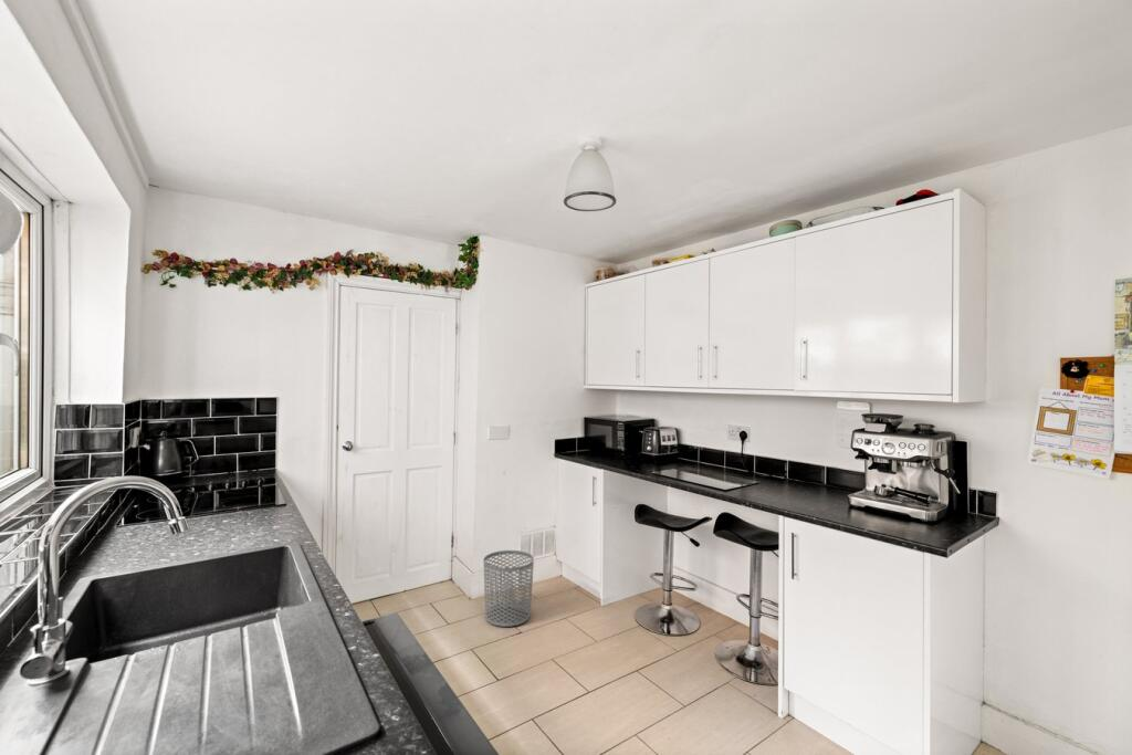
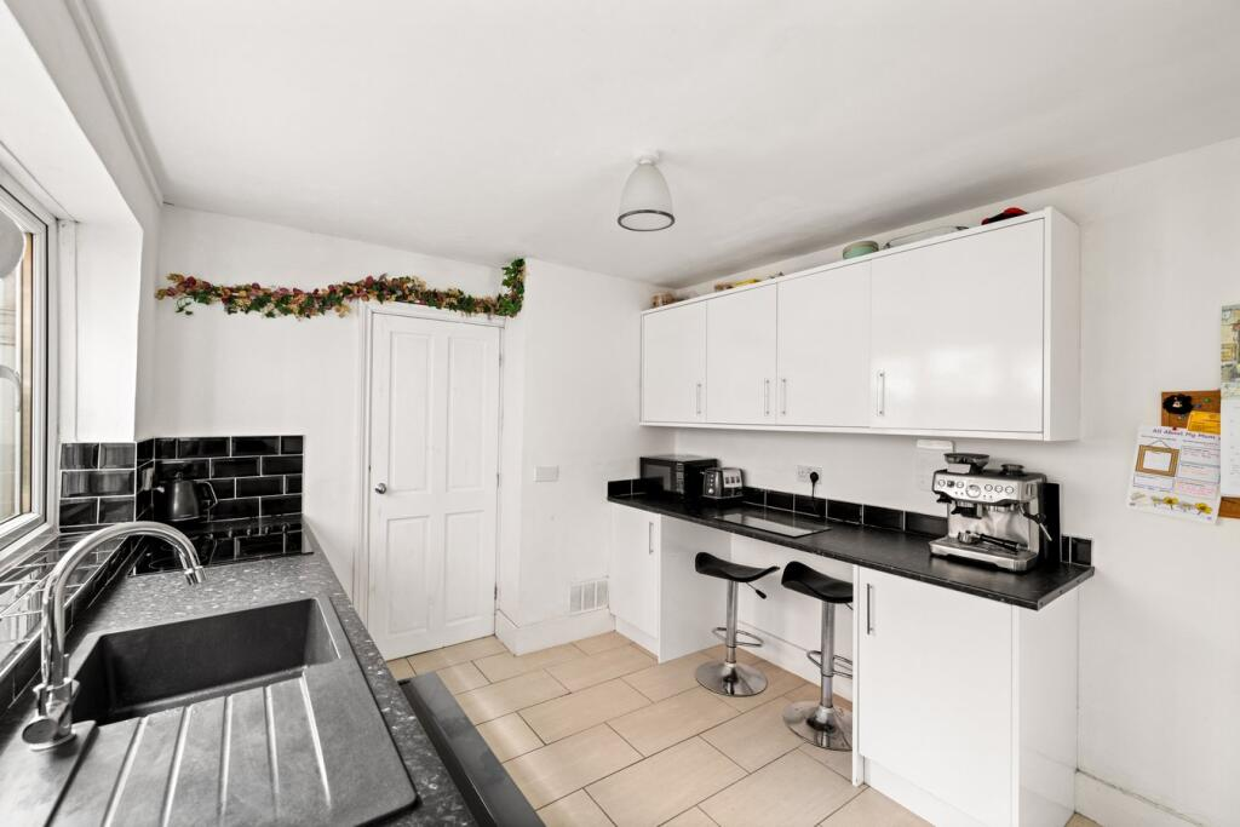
- waste bin [482,549,535,628]
